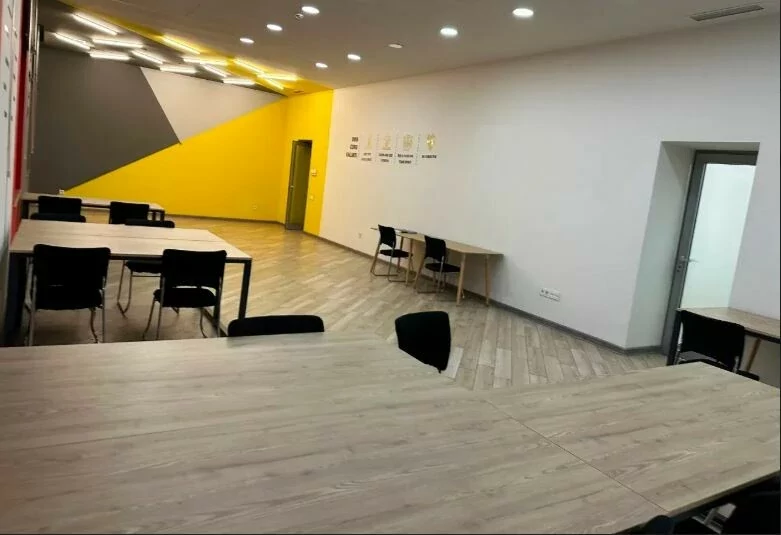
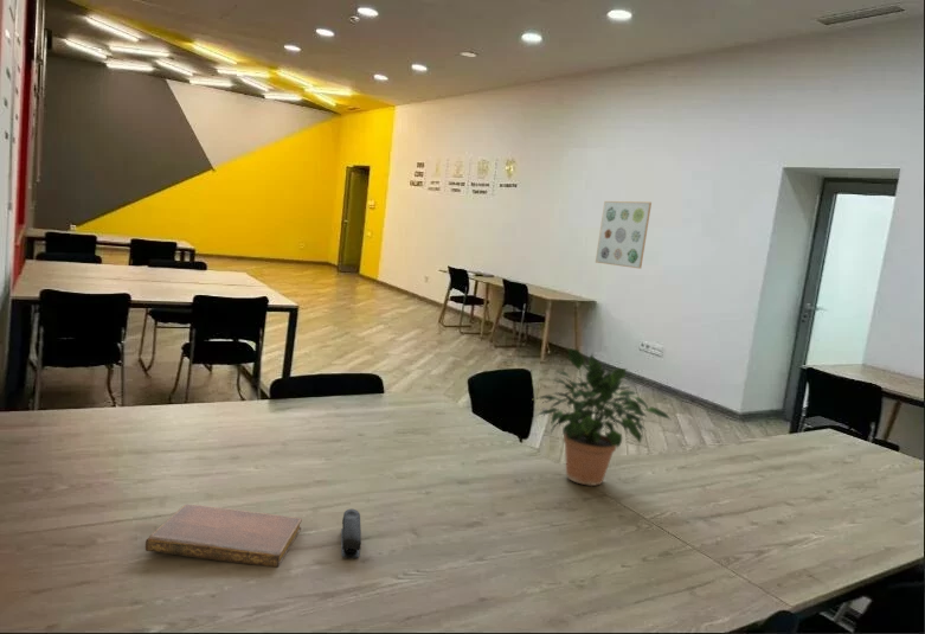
+ wall art [595,200,653,270]
+ stapler [340,508,362,559]
+ notebook [144,504,303,569]
+ potted plant [533,347,672,487]
